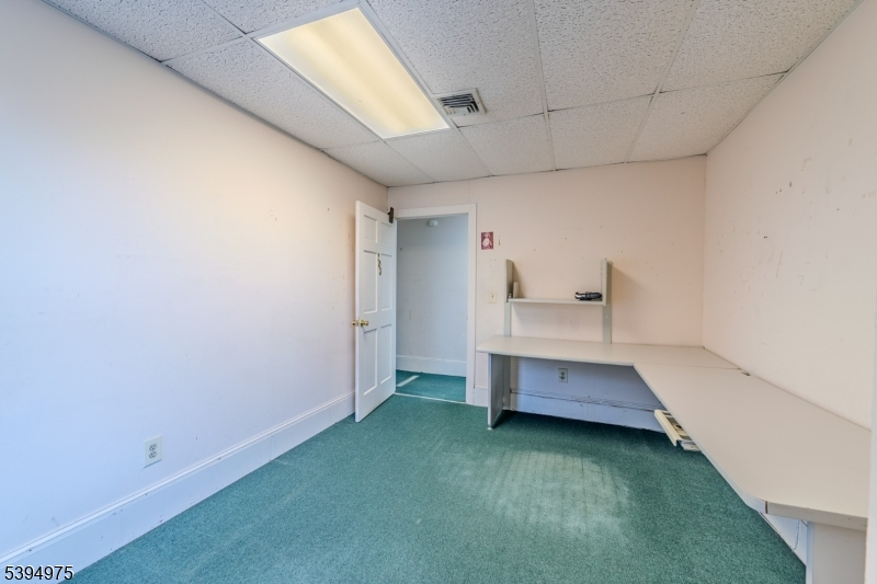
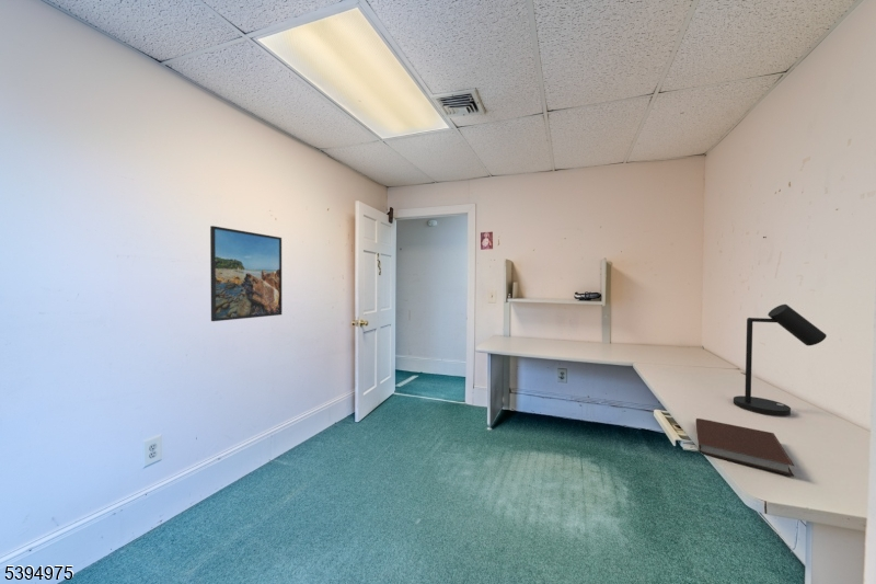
+ desk lamp [733,304,828,417]
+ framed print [209,225,283,322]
+ notebook [695,417,795,478]
